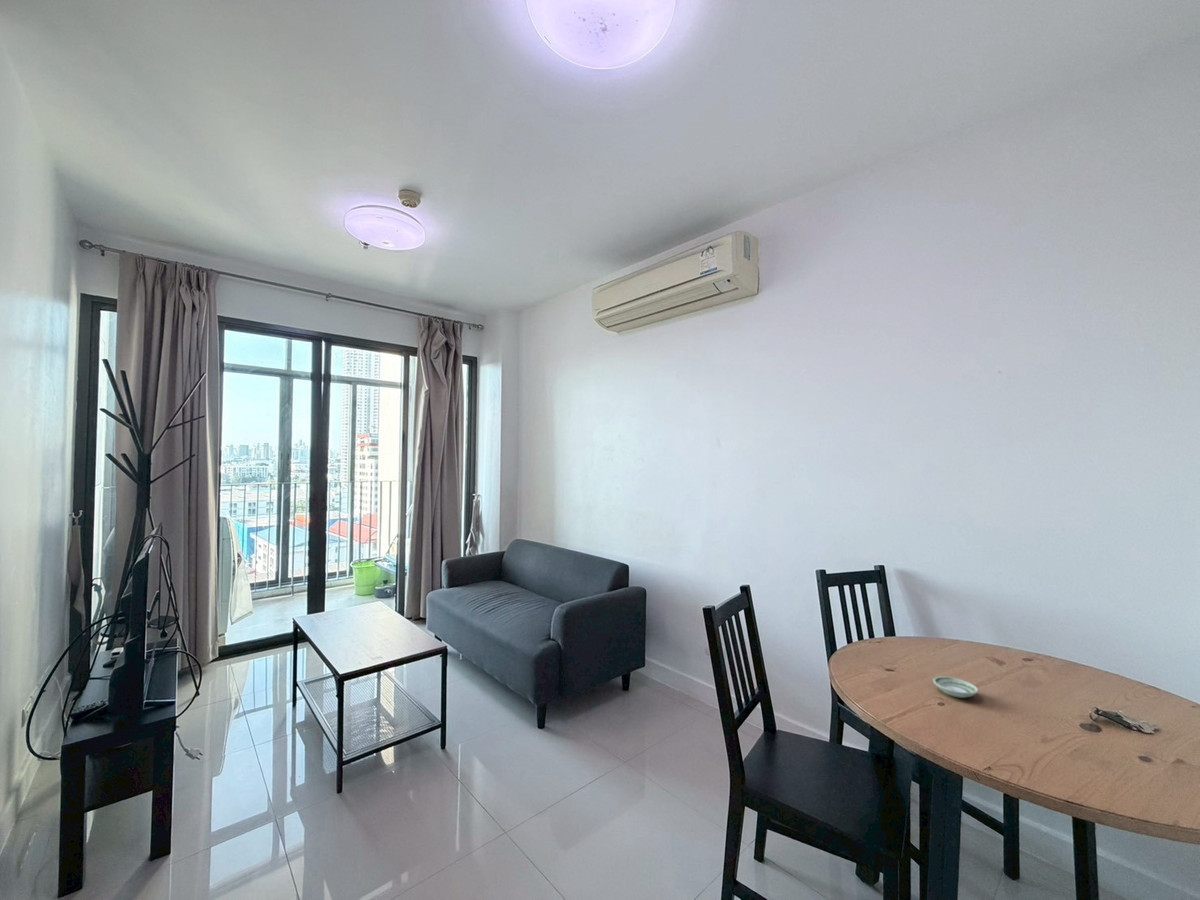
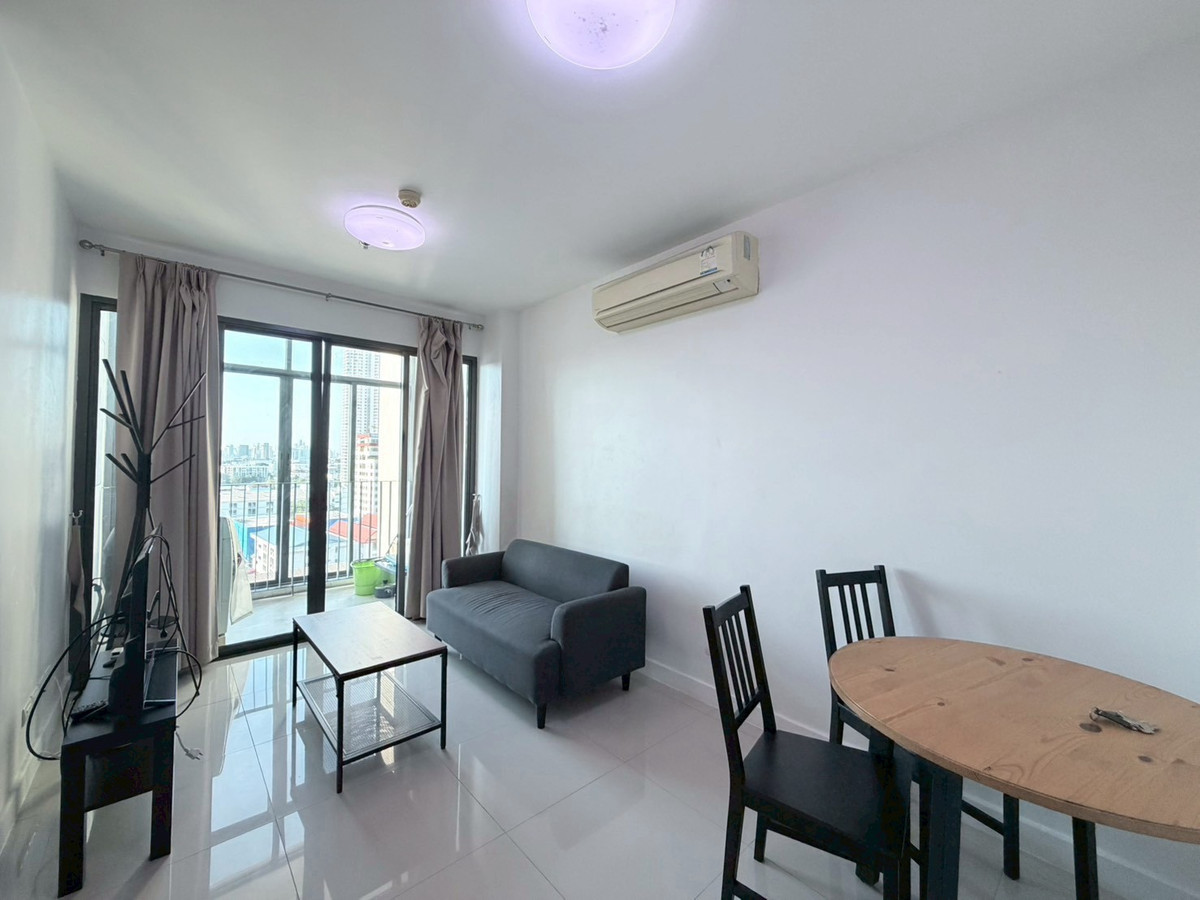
- saucer [932,676,980,699]
